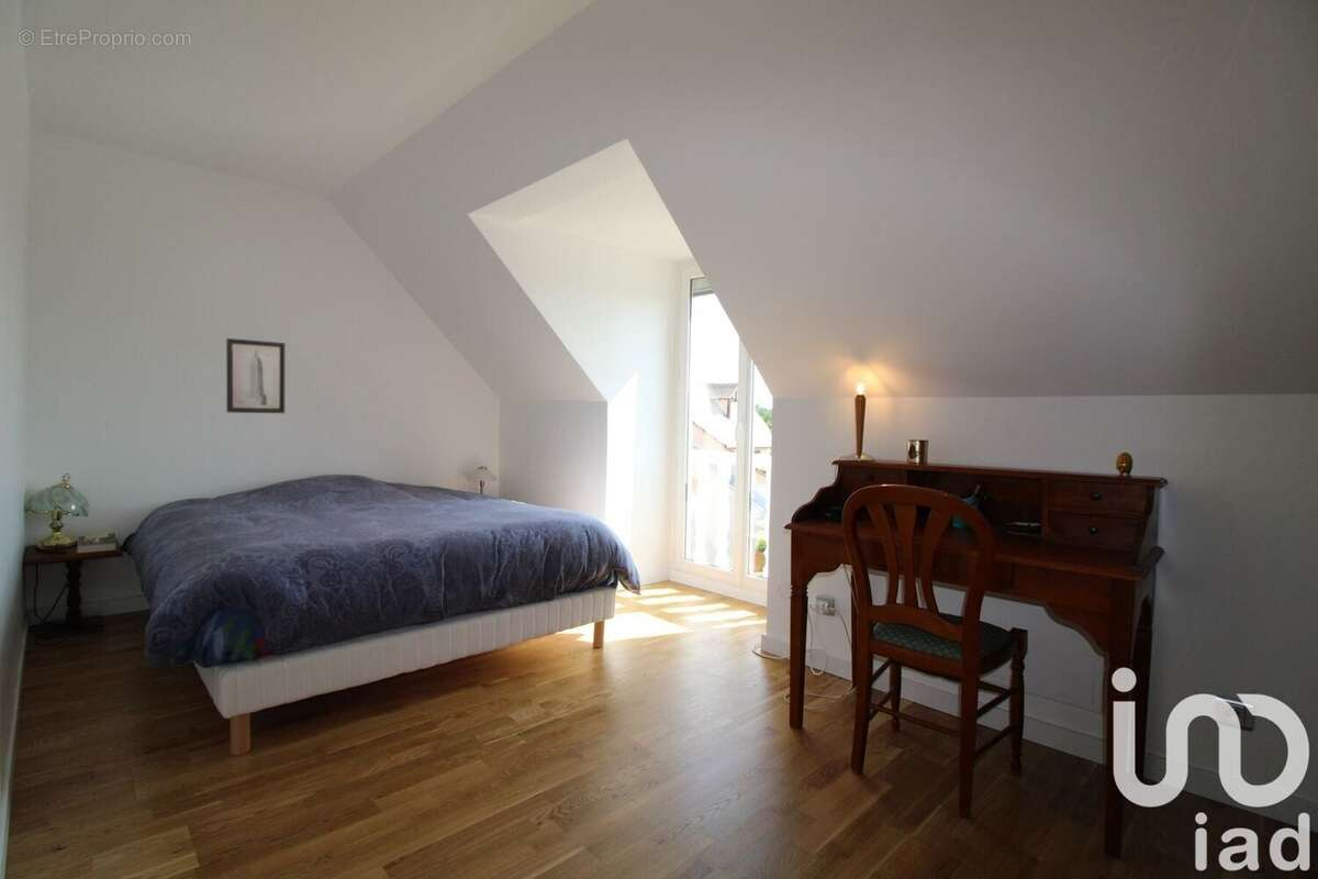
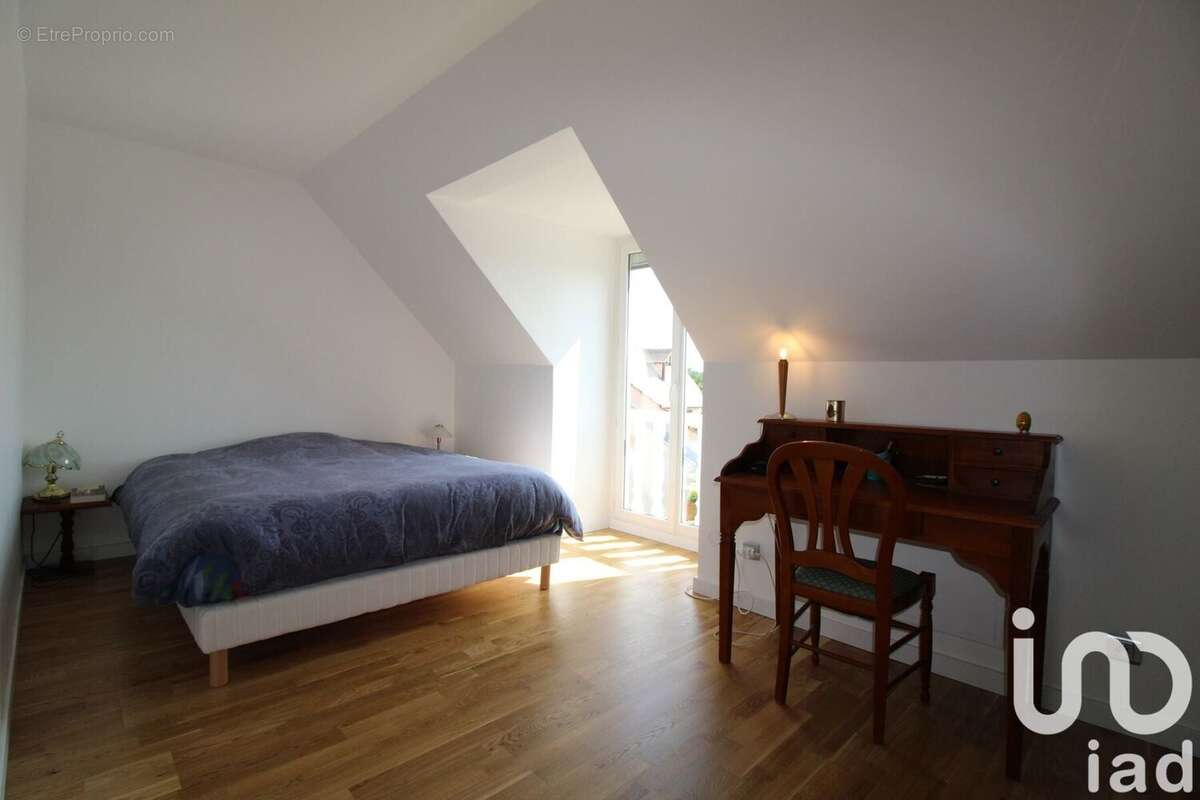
- wall art [225,337,287,414]
